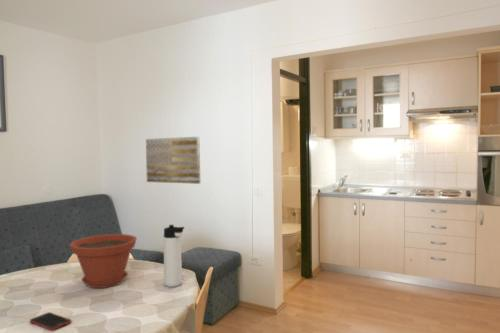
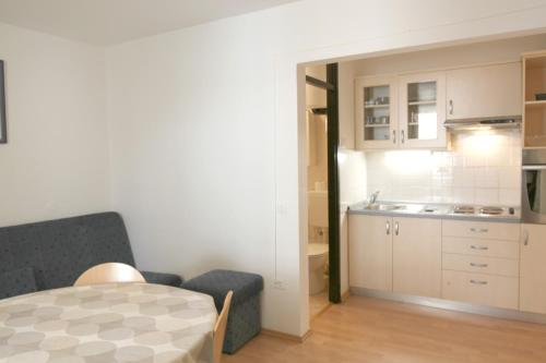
- plant pot [69,233,138,289]
- wall art [145,136,201,185]
- thermos bottle [163,224,185,288]
- cell phone [29,311,72,331]
